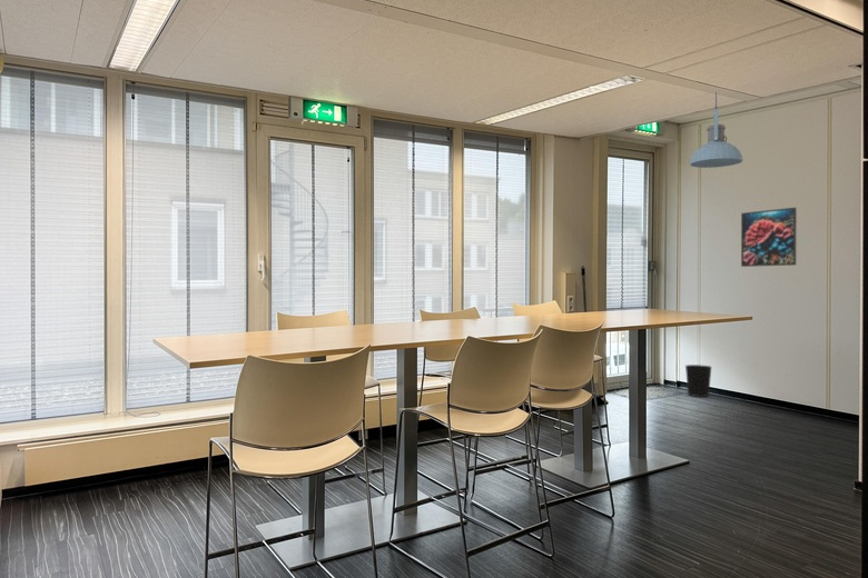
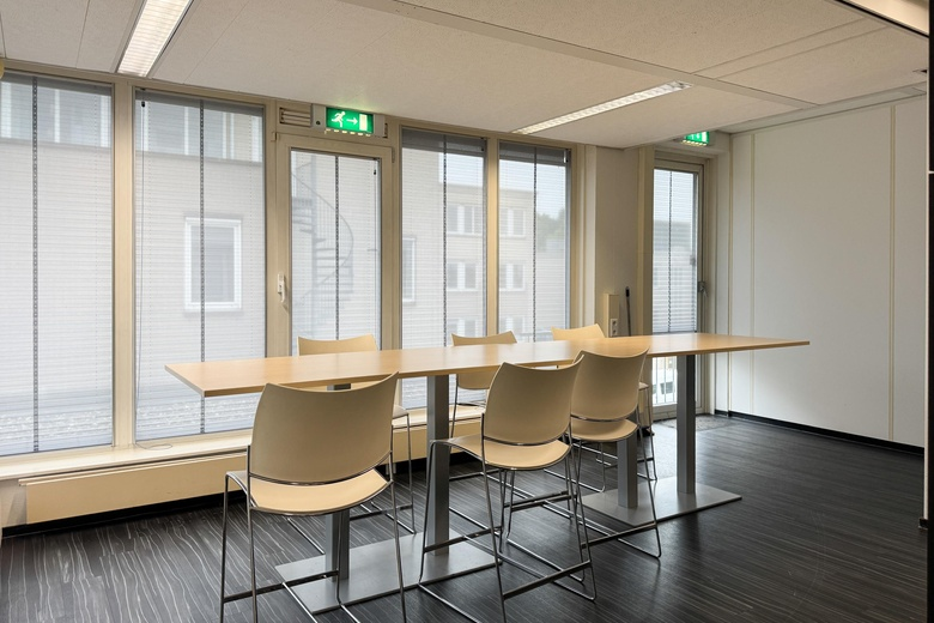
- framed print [740,207,798,268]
- wastebasket [684,363,713,398]
- ceiling light [689,90,744,169]
